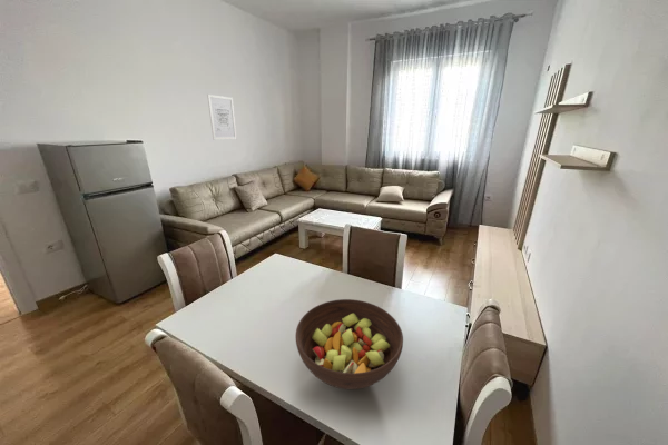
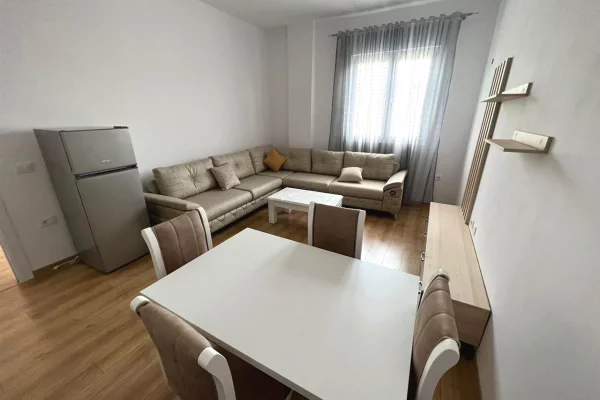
- wall art [206,93,238,141]
- fruit bowl [295,298,404,390]
